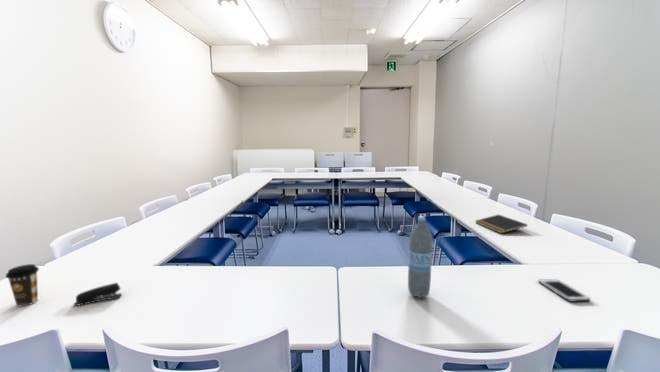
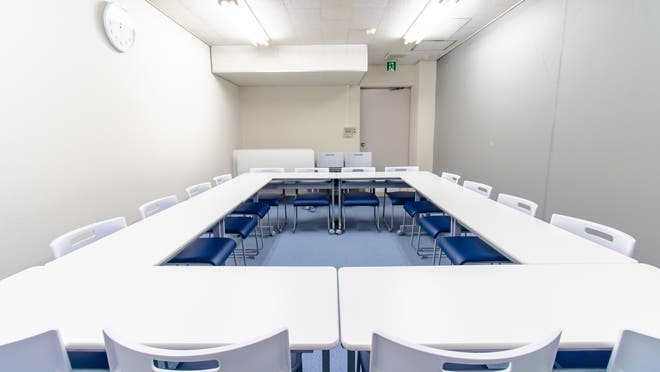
- water bottle [407,215,434,299]
- cell phone [537,278,591,303]
- coffee cup [5,263,40,308]
- notepad [474,214,528,234]
- stapler [73,282,123,307]
